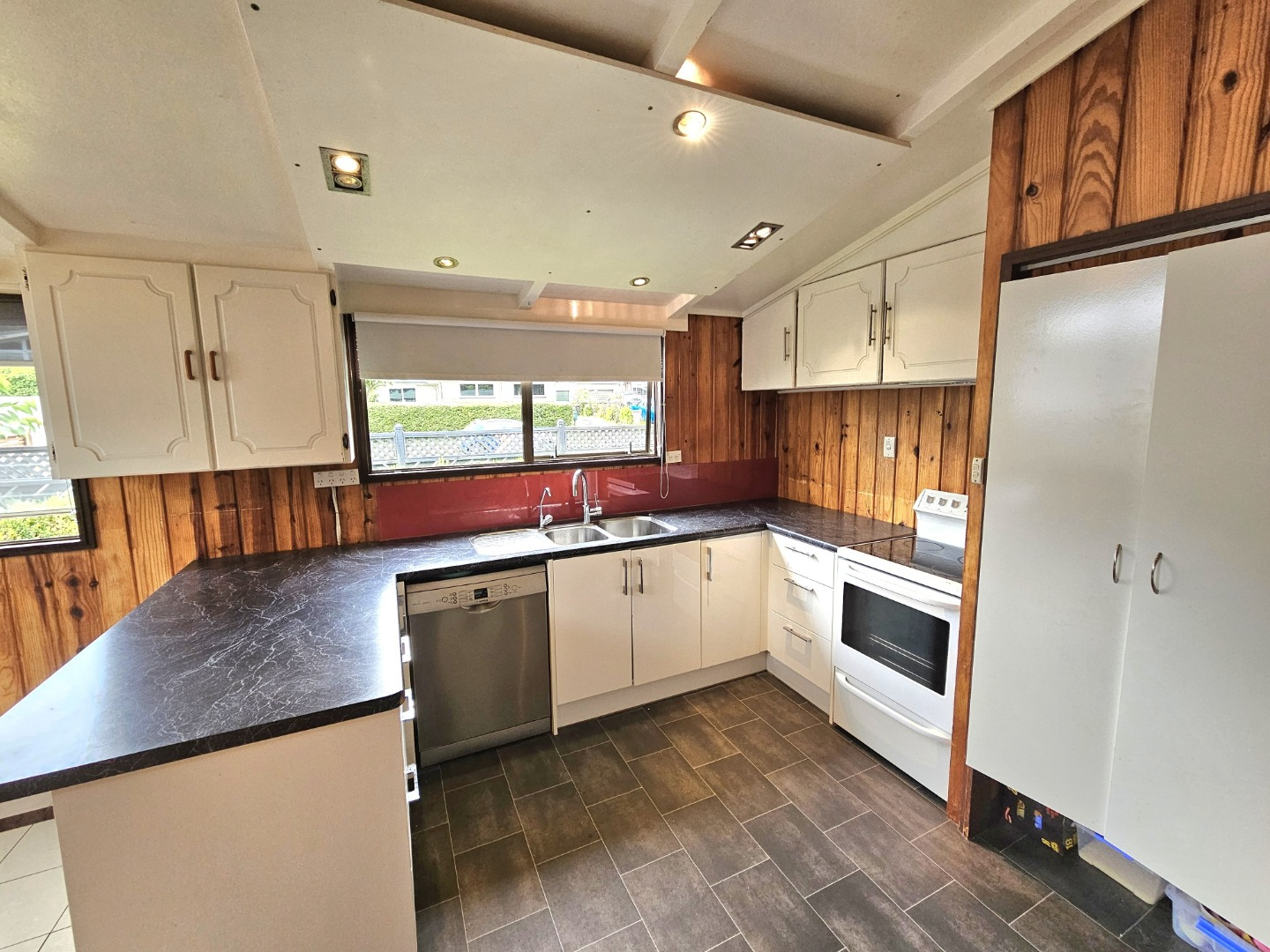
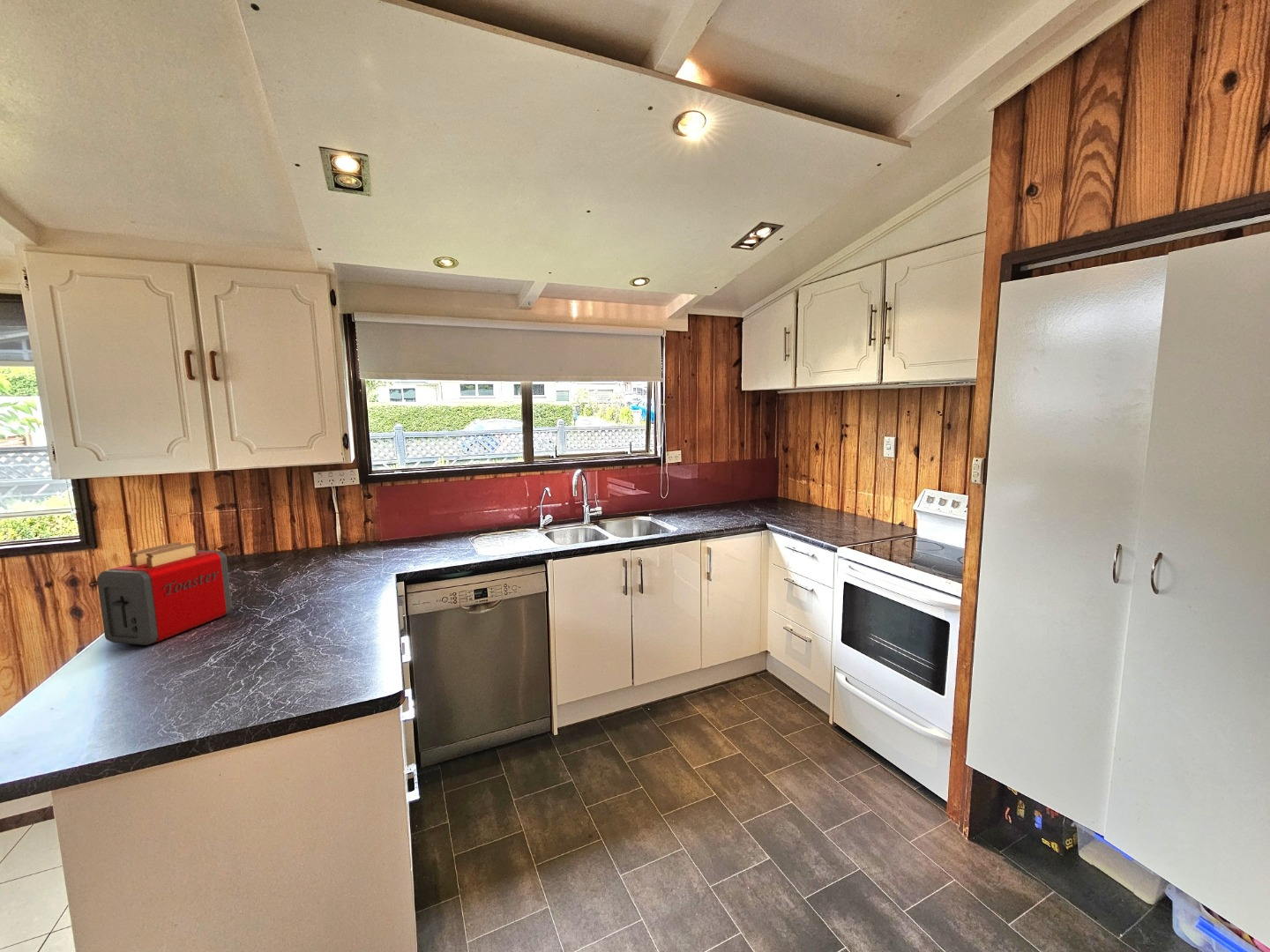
+ toaster [96,541,233,646]
